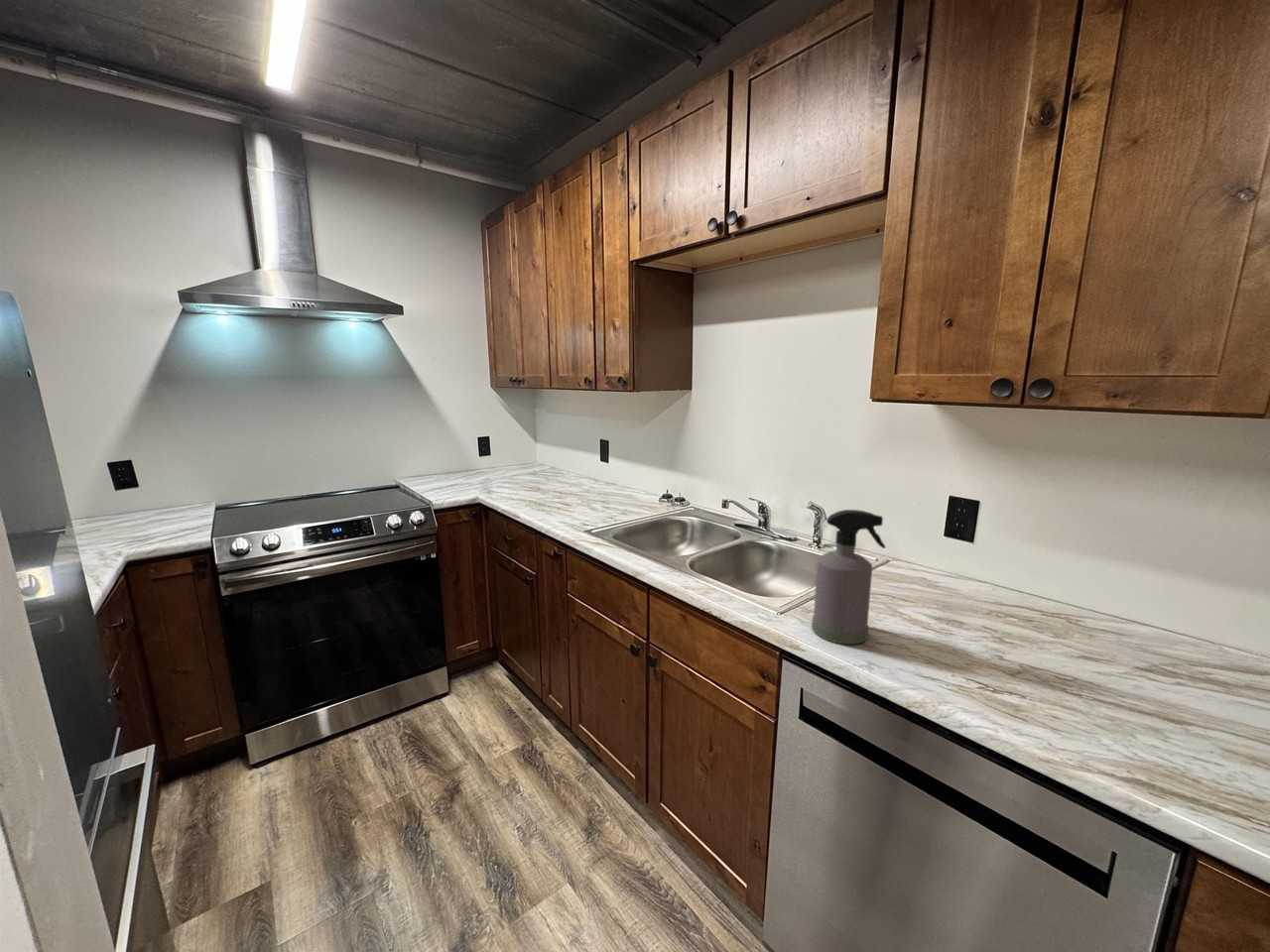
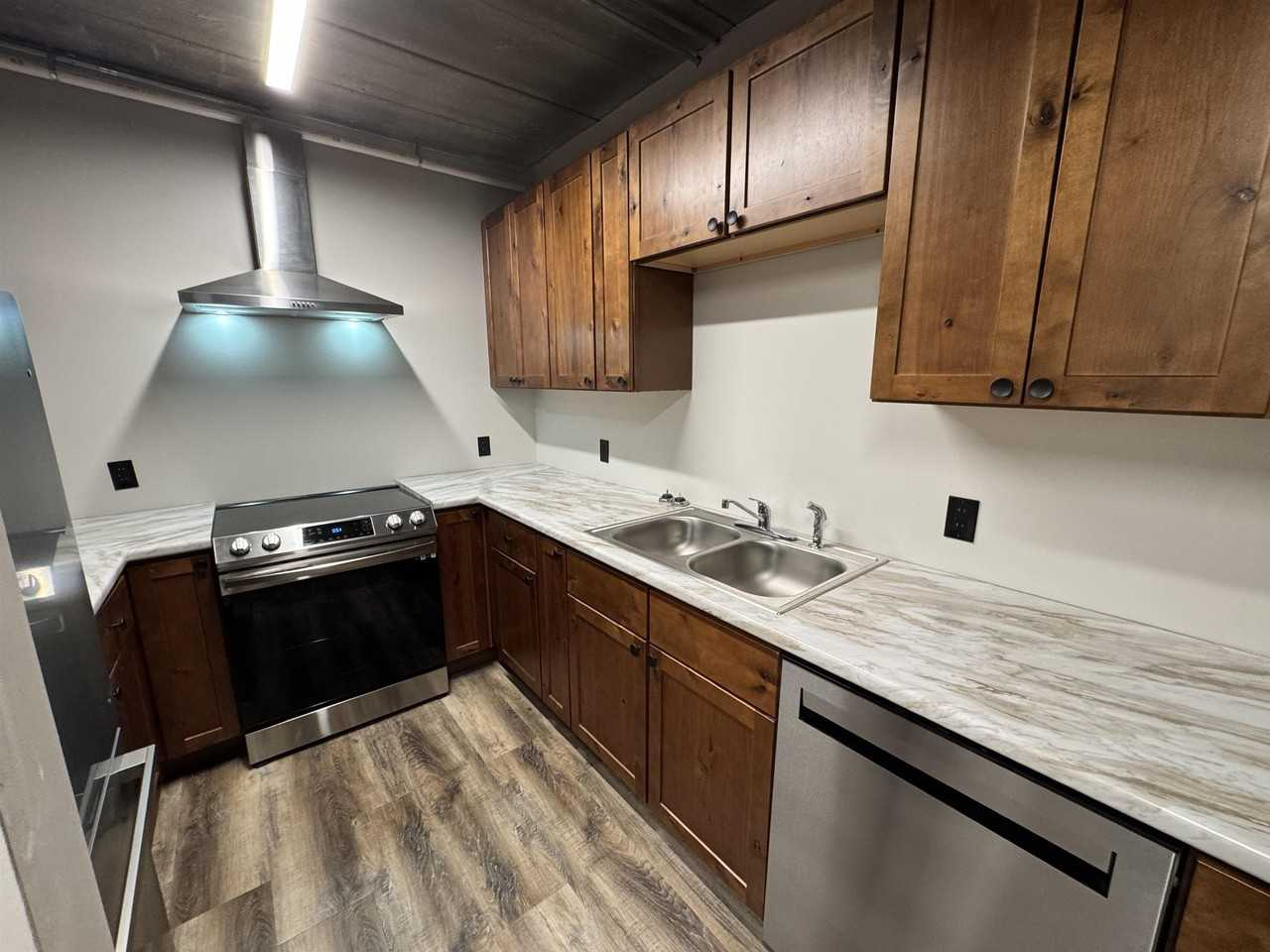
- spray bottle [811,509,887,646]
